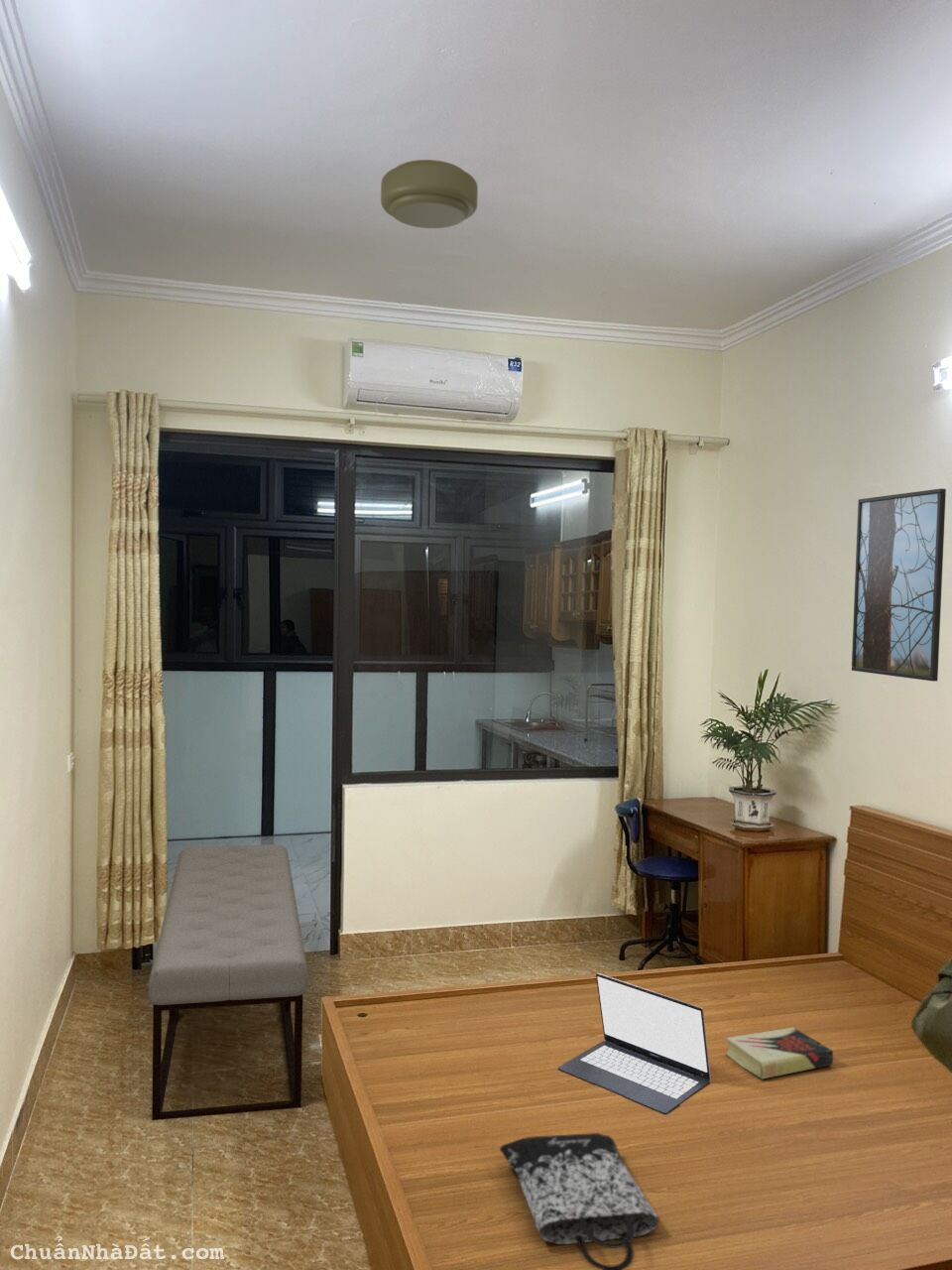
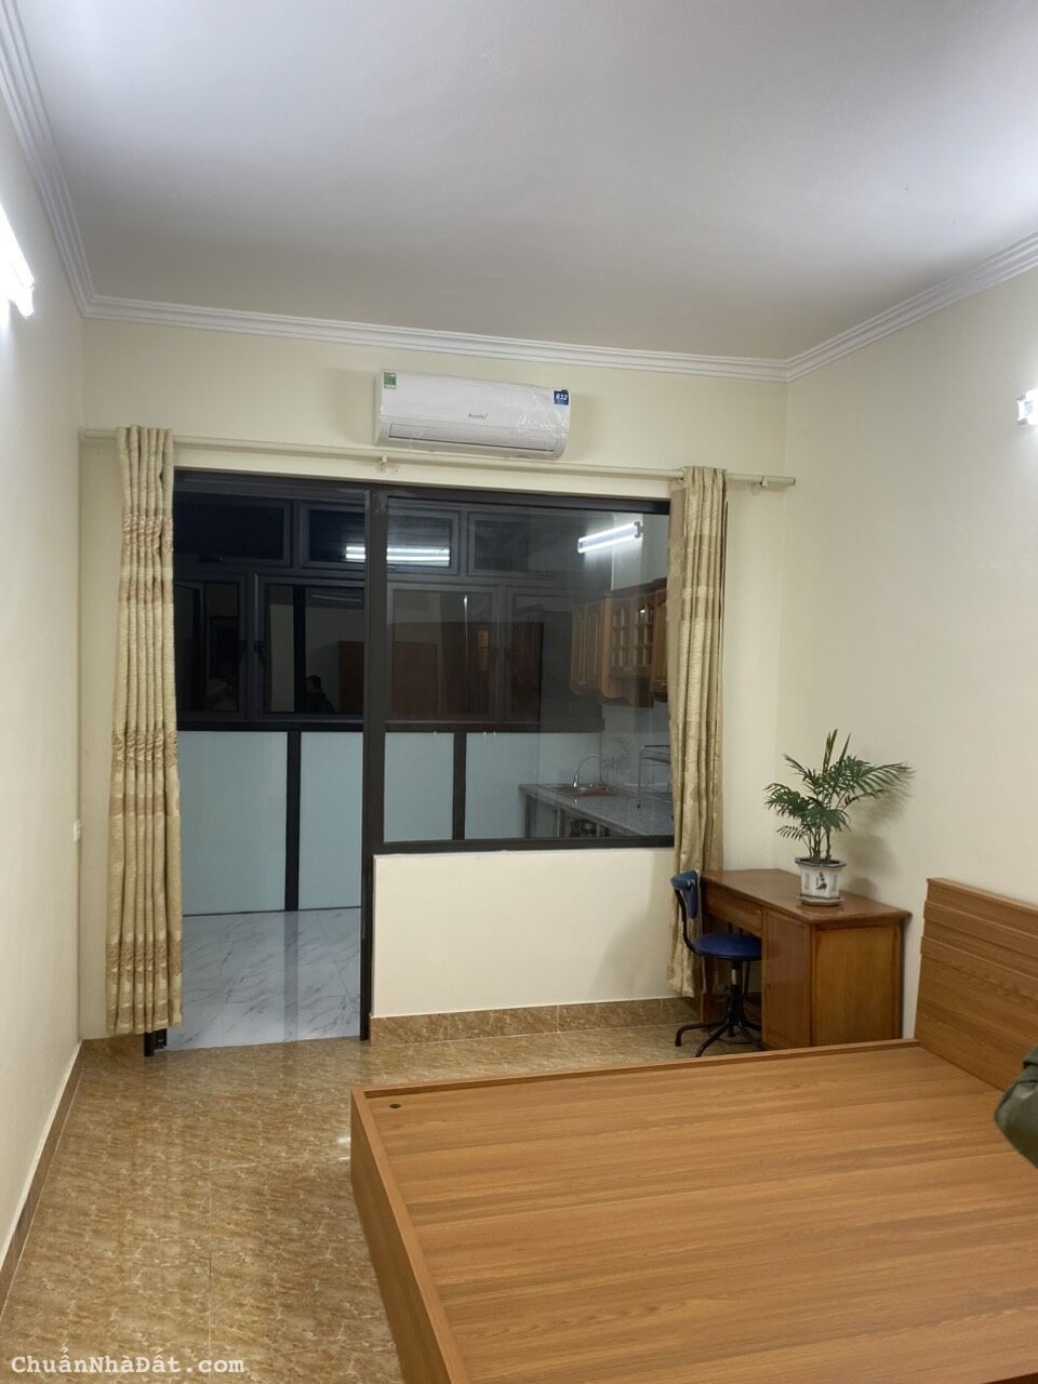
- bench [148,843,308,1121]
- laptop [557,972,712,1115]
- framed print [851,487,947,683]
- ceiling light [380,159,479,229]
- tote bag [499,1132,660,1270]
- book [725,1027,834,1080]
